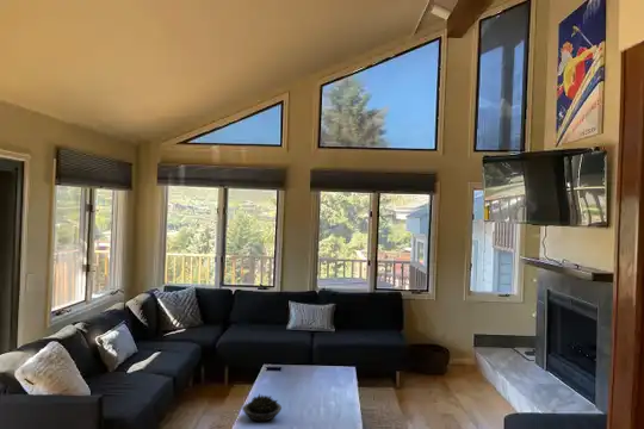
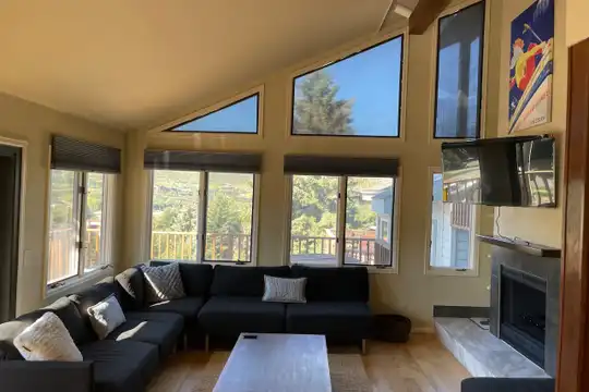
- succulent plant [241,392,283,423]
